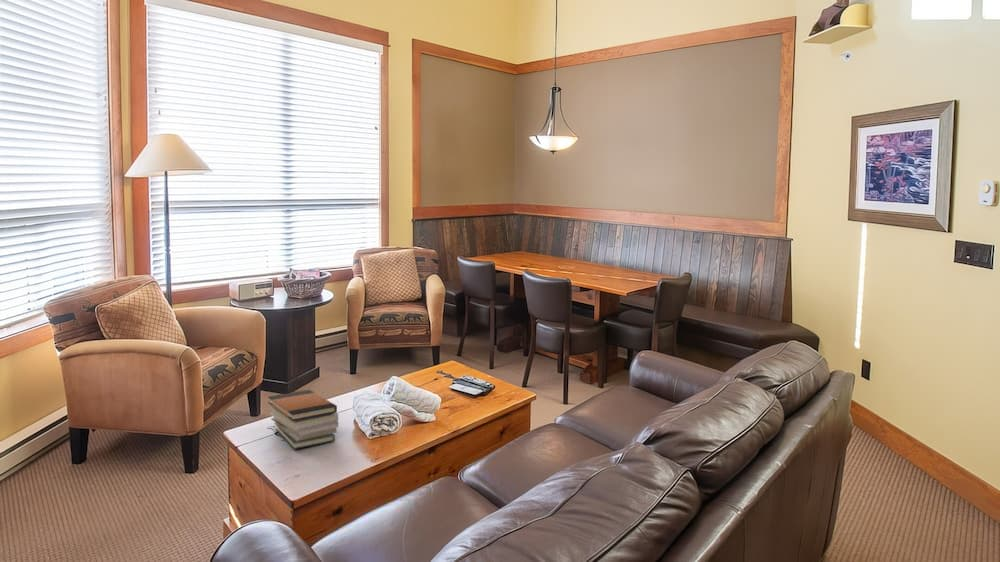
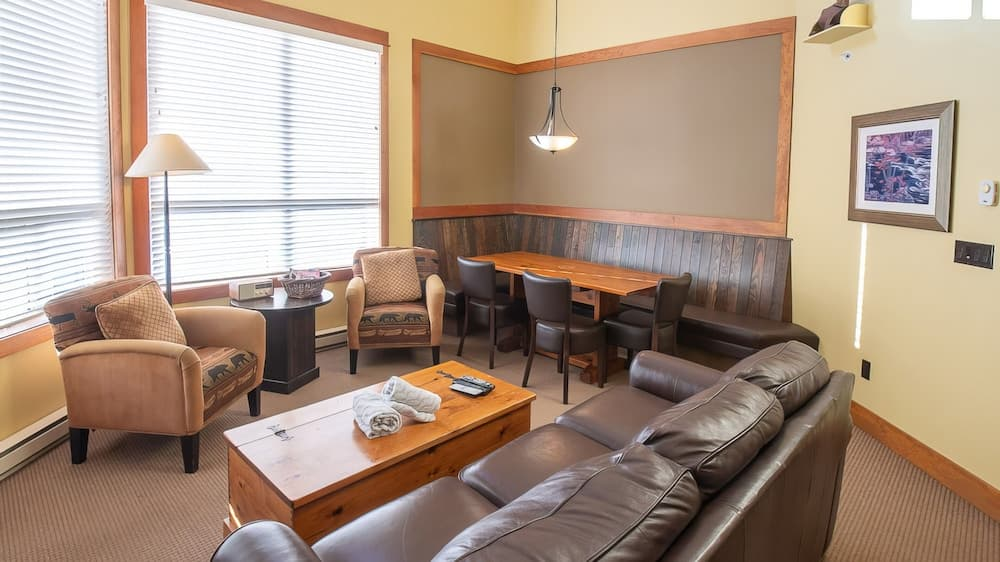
- book stack [267,389,339,450]
